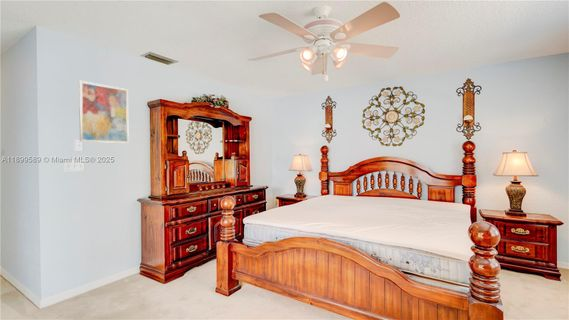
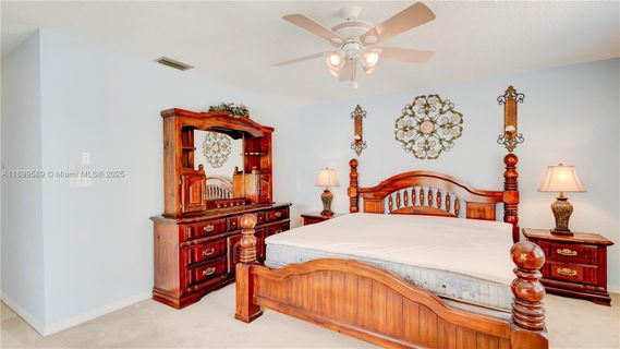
- wall art [78,80,130,144]
